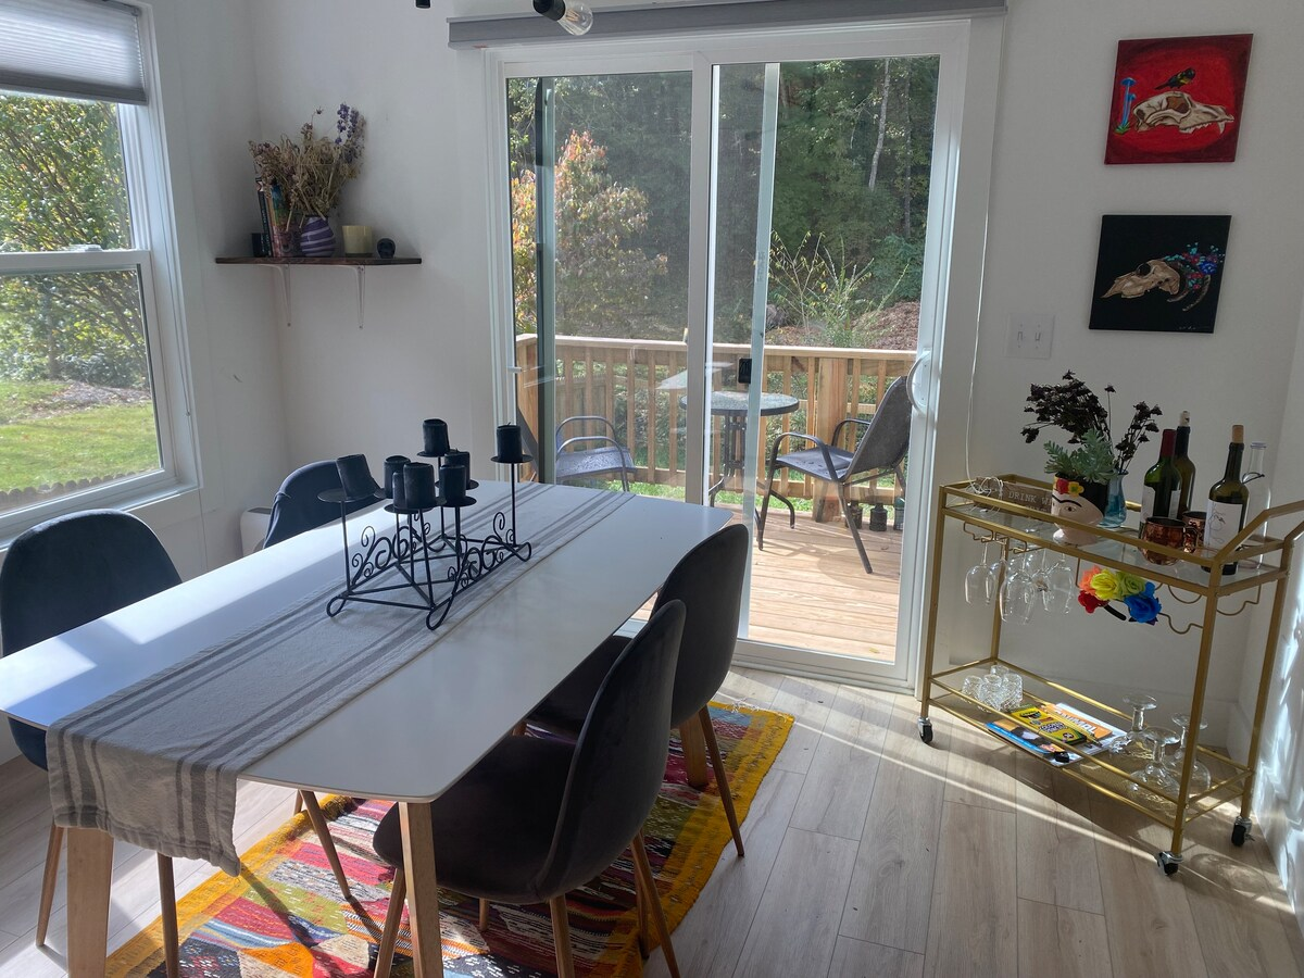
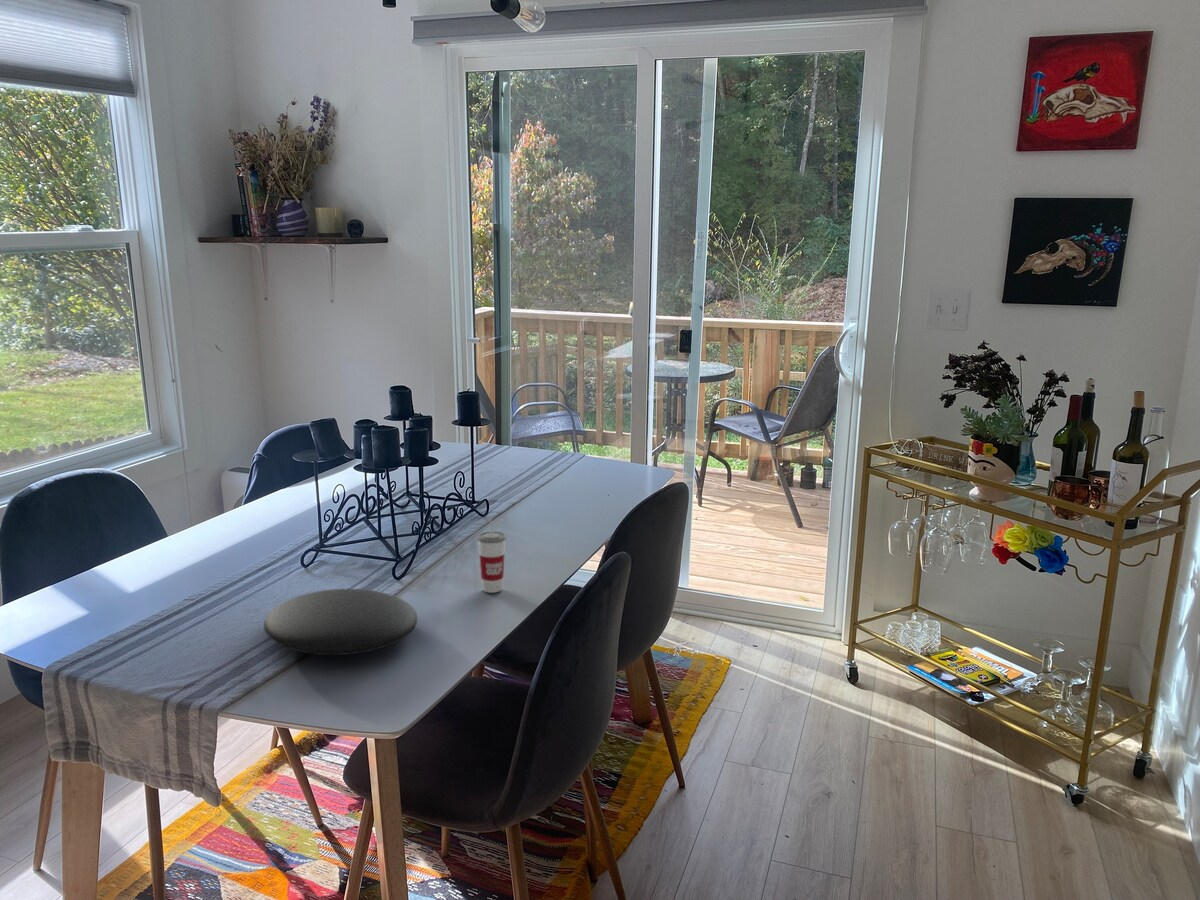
+ plate [263,588,418,656]
+ cup [477,517,507,594]
